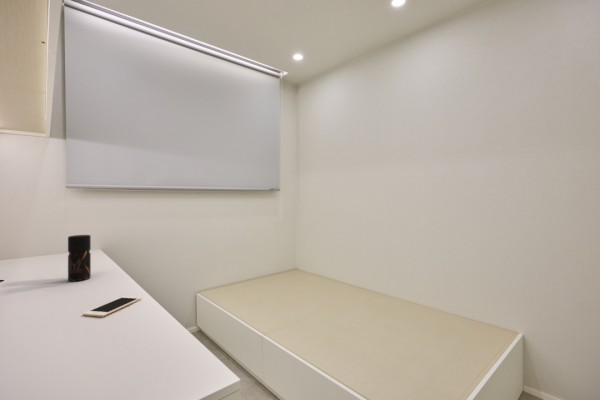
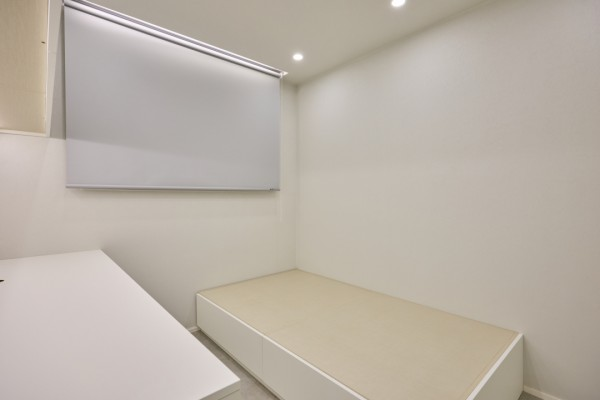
- cell phone [82,295,142,318]
- pepper grinder [67,234,92,282]
